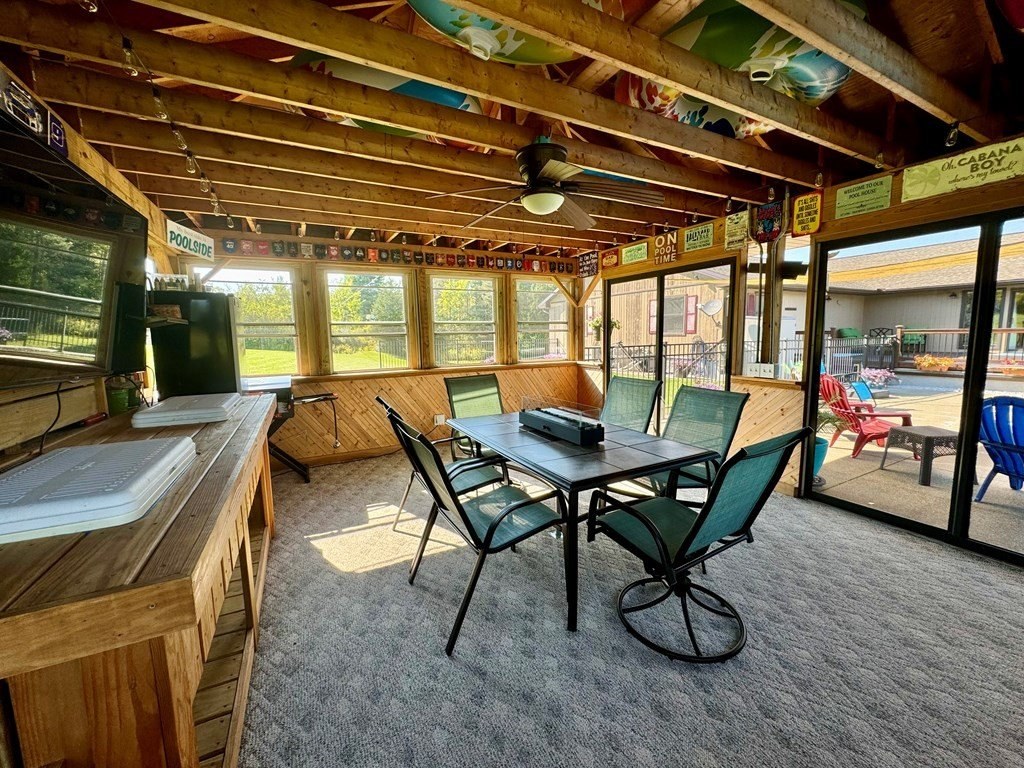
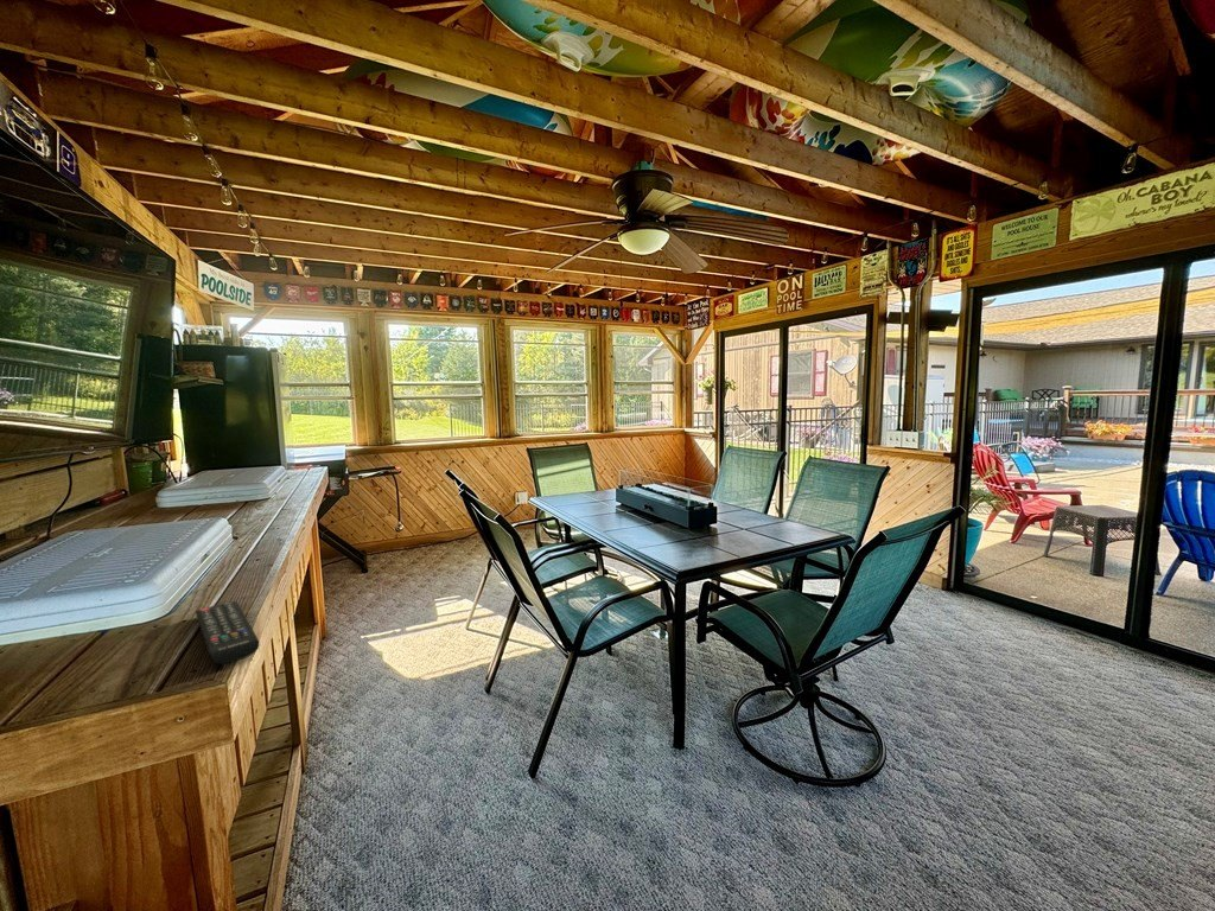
+ remote control [195,600,261,665]
